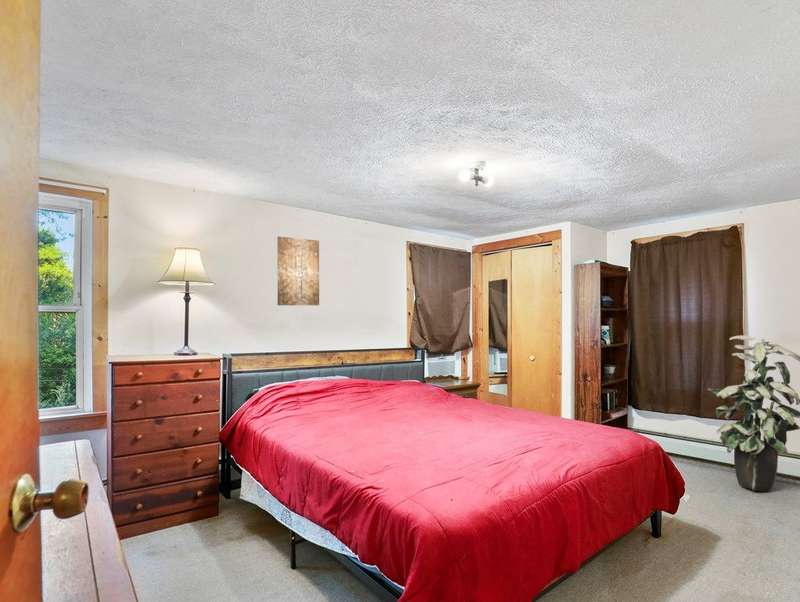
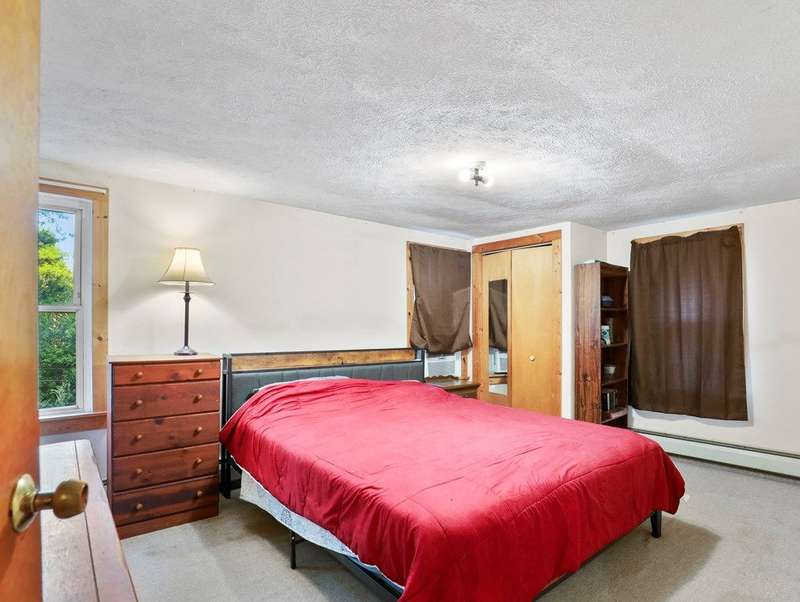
- indoor plant [707,334,800,493]
- wall art [277,236,320,306]
